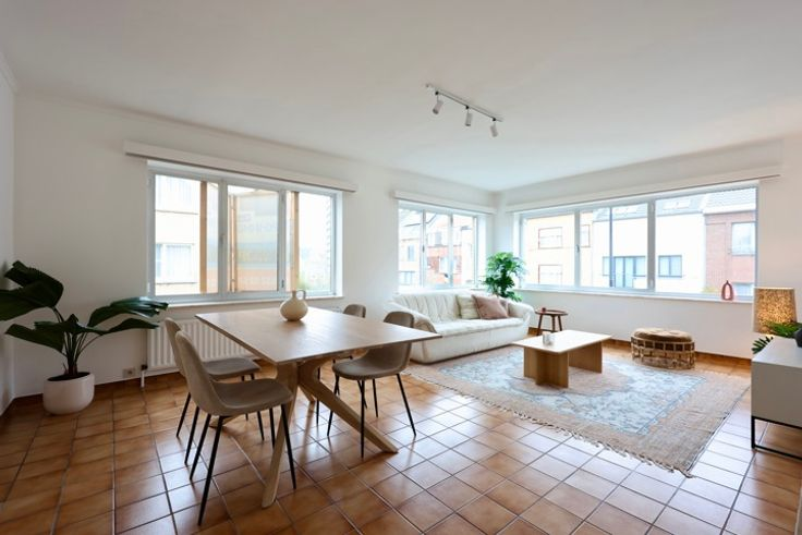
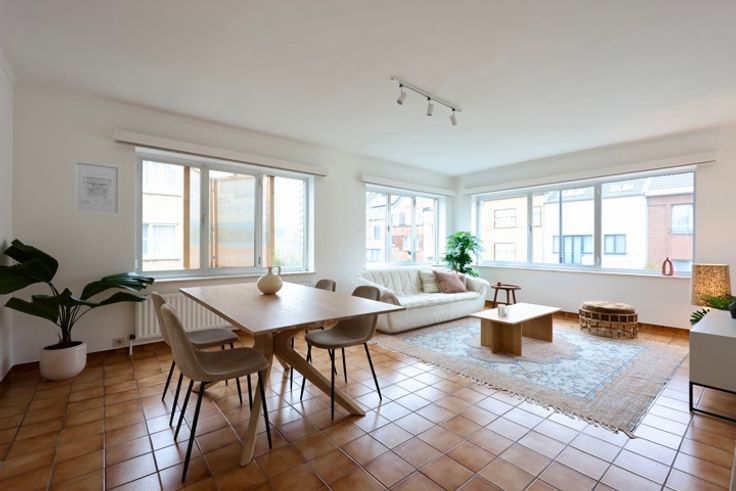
+ wall art [71,158,122,217]
